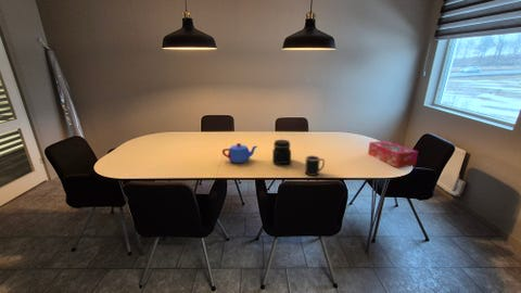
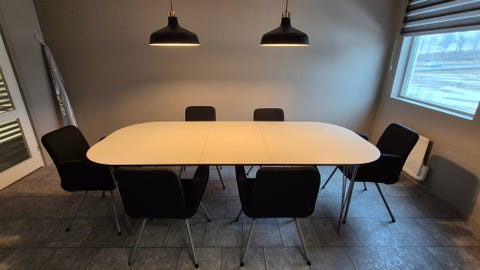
- tissue box [367,140,419,169]
- mug [304,154,326,177]
- jar [271,139,292,165]
- teapot [221,142,258,164]
